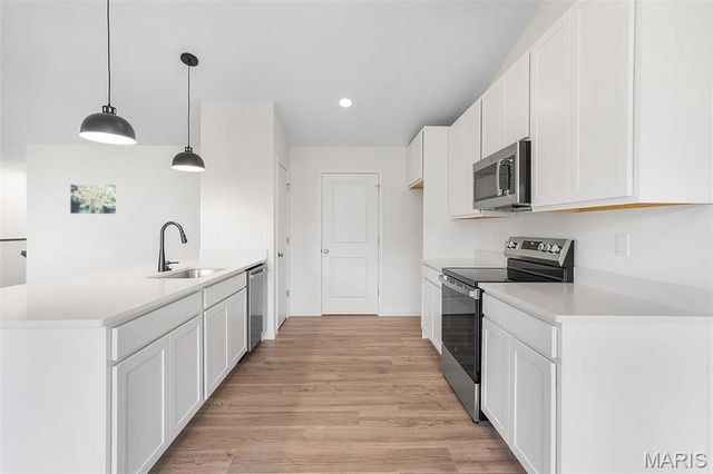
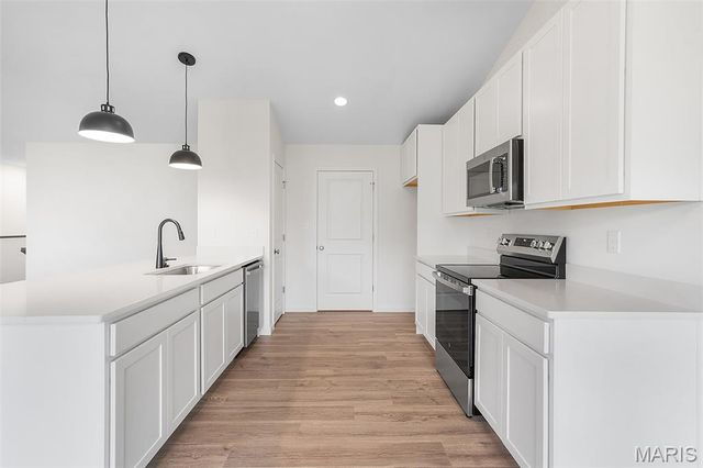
- wall art [69,184,117,215]
